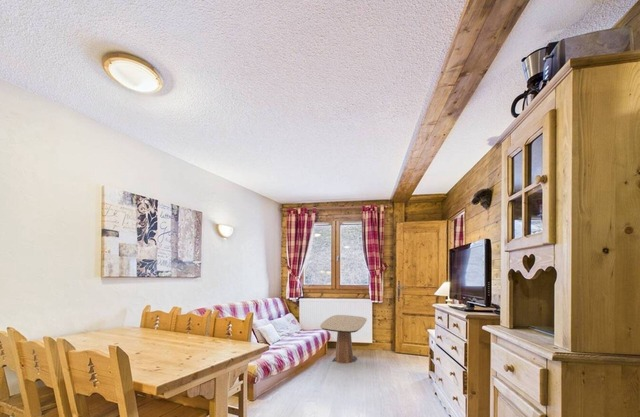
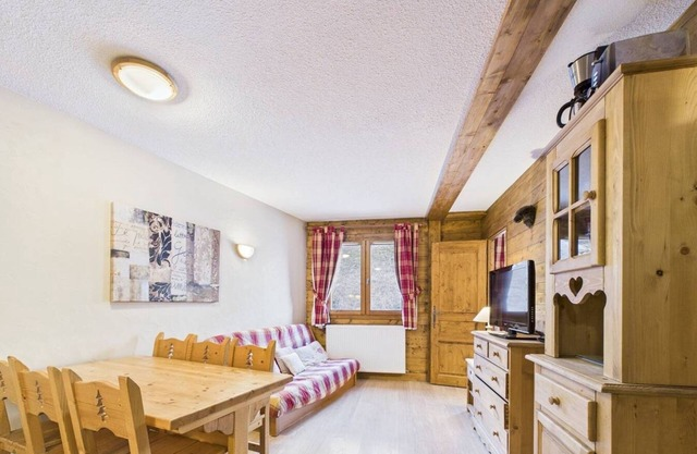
- side table [319,314,368,364]
